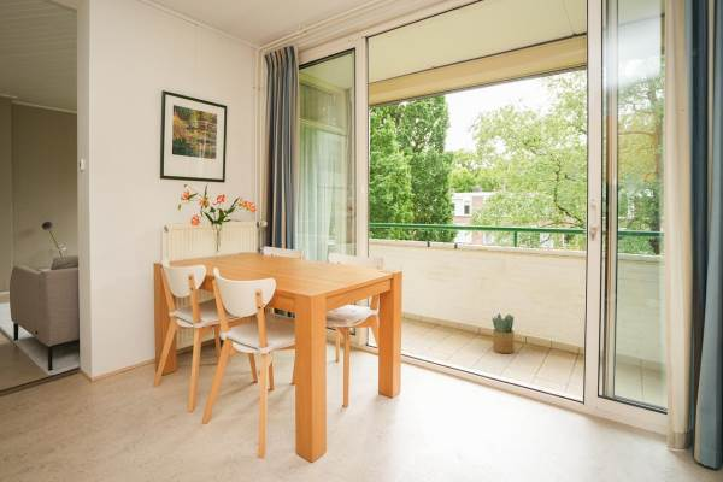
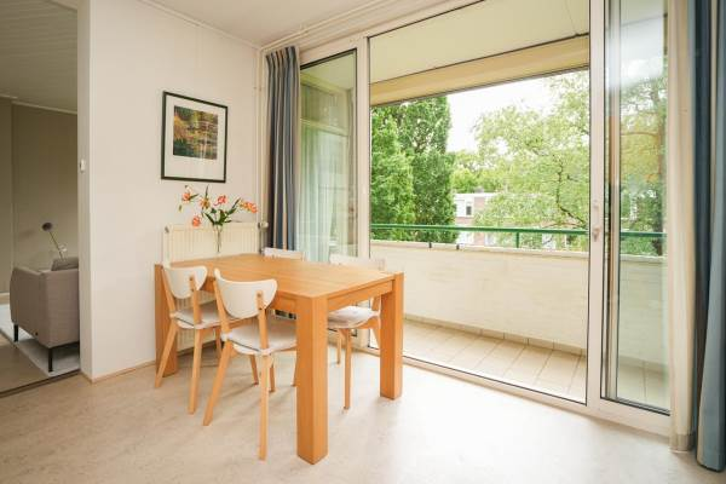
- potted plant [490,312,515,354]
